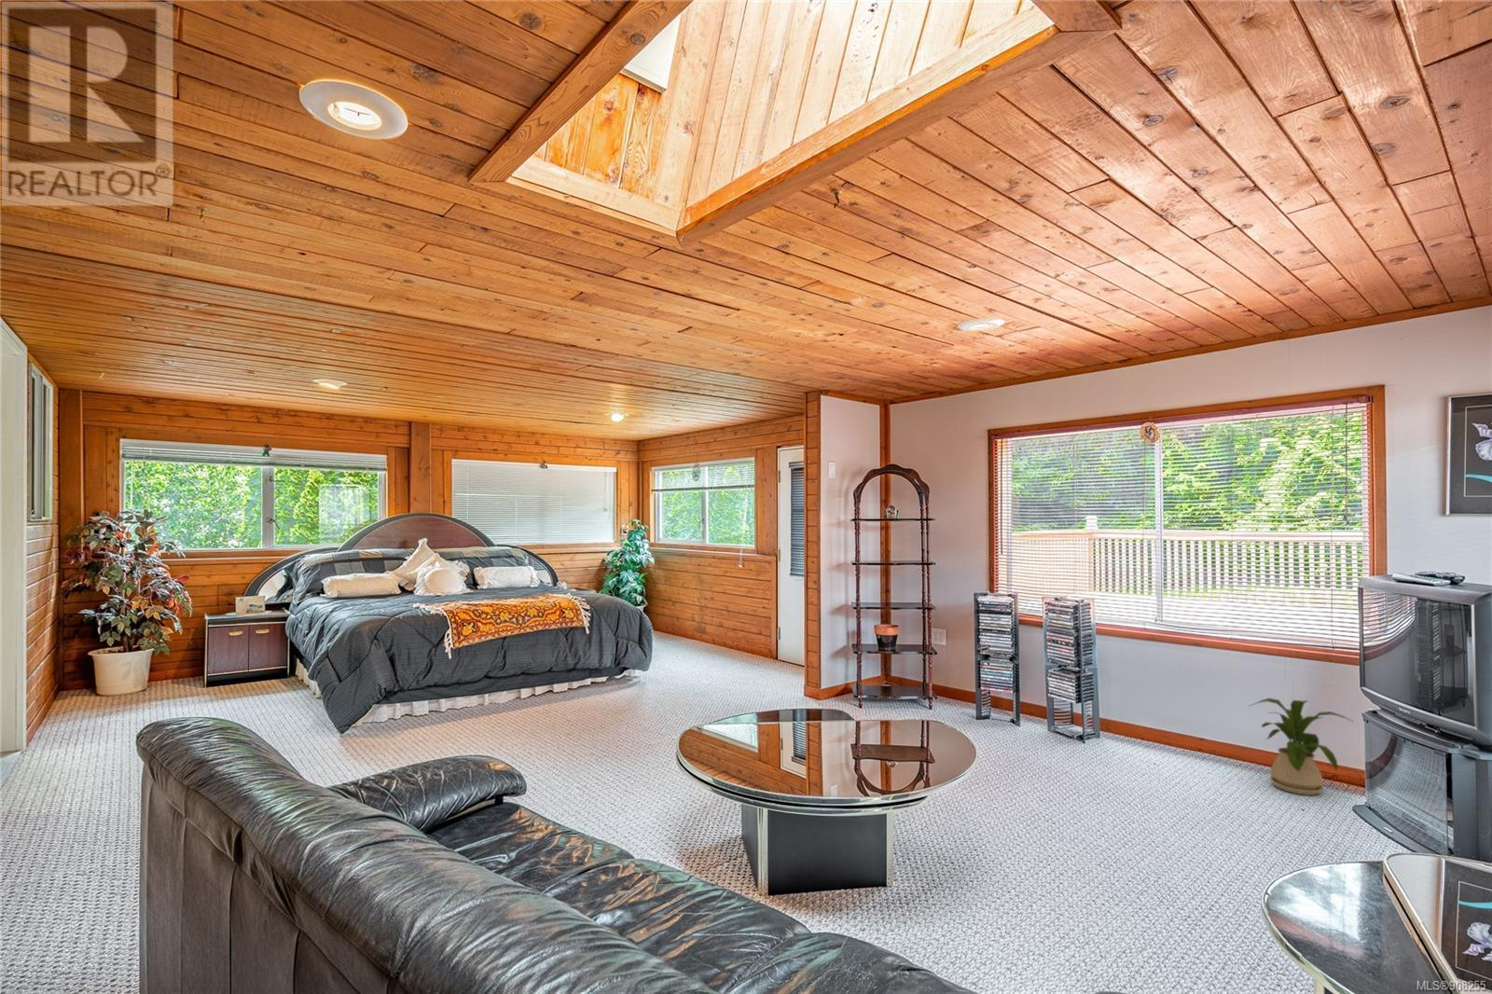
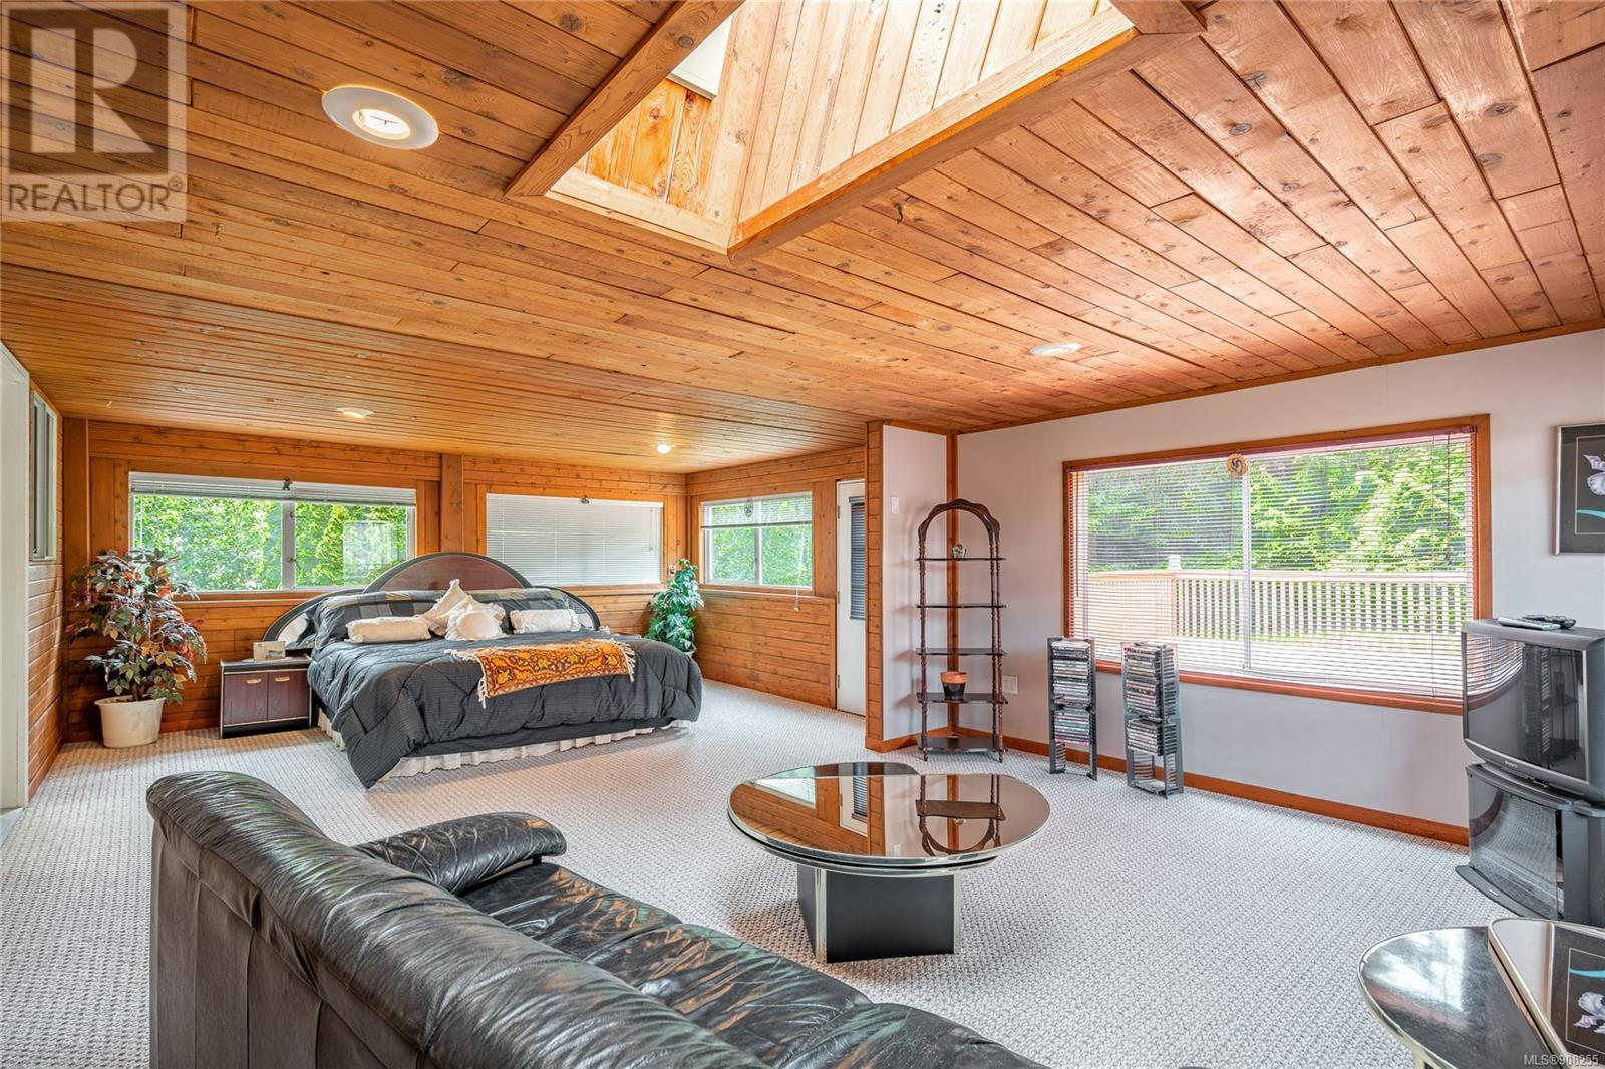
- house plant [1249,698,1354,797]
